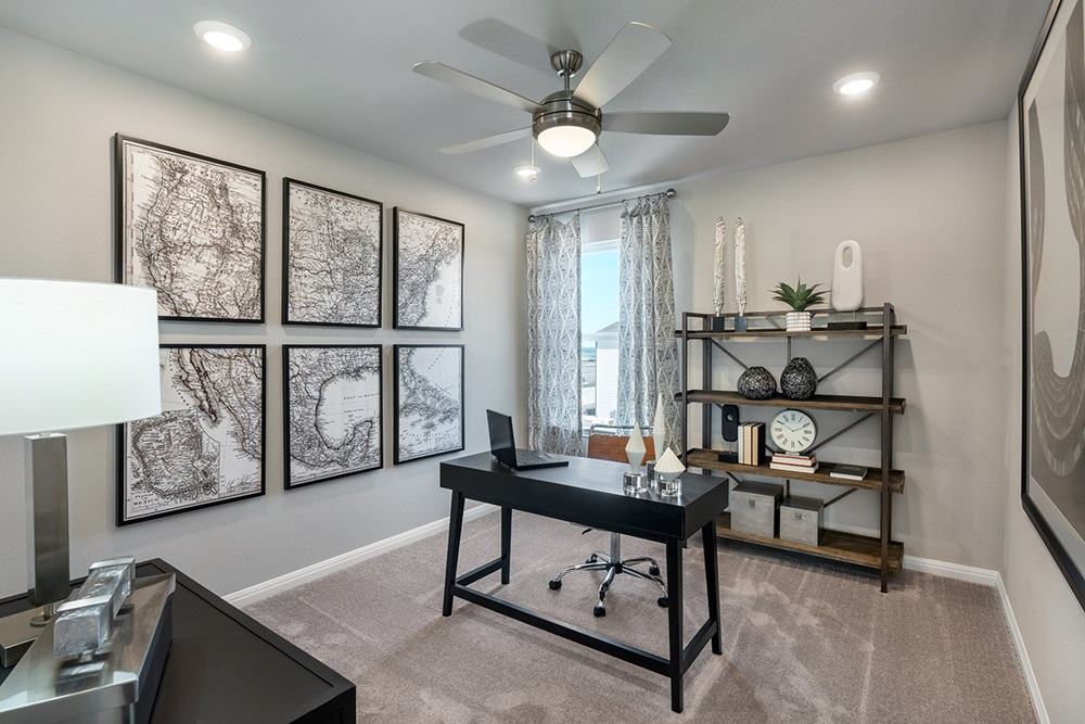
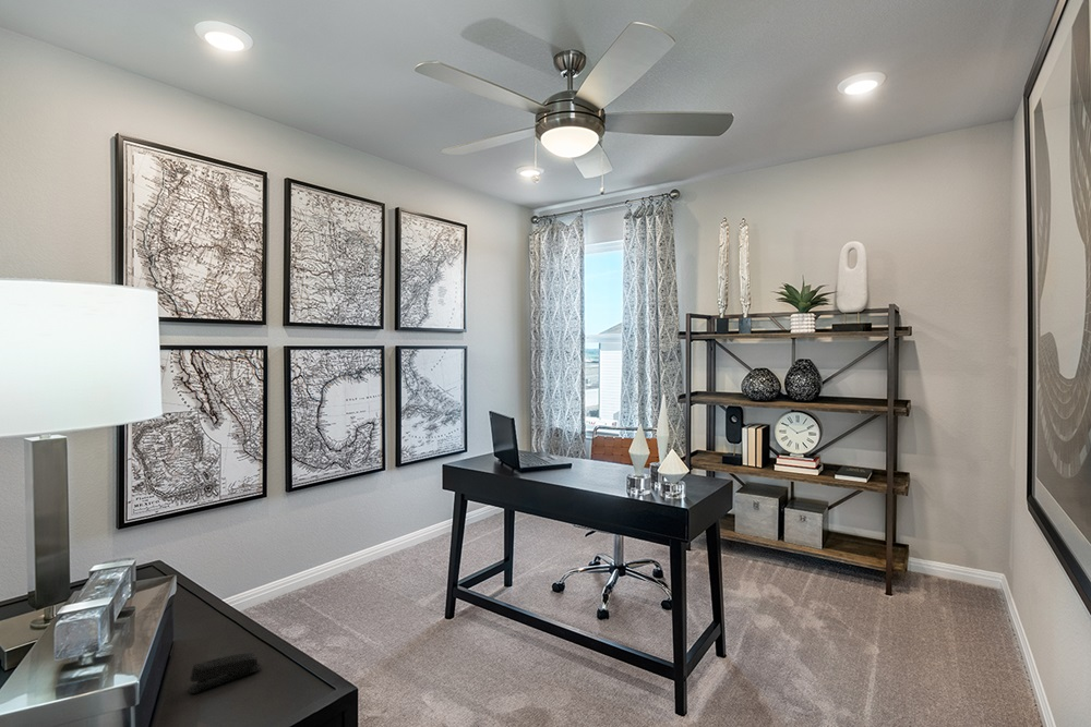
+ stapler [188,652,262,694]
